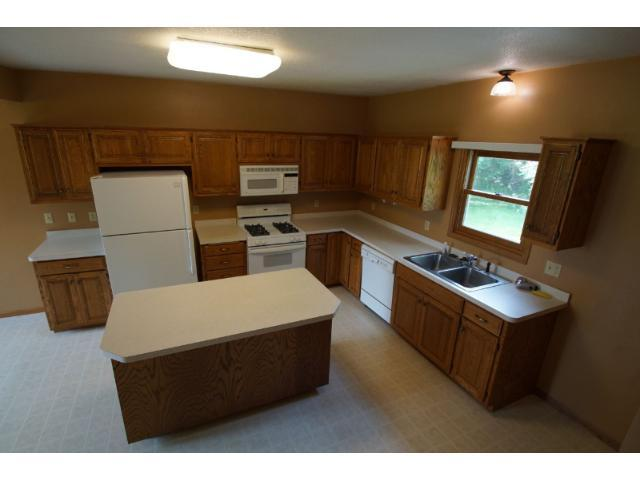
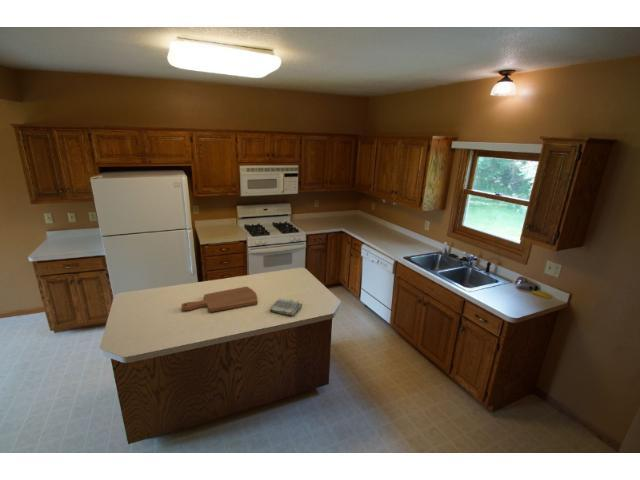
+ cutting board [180,285,258,313]
+ dish towel [269,297,303,317]
